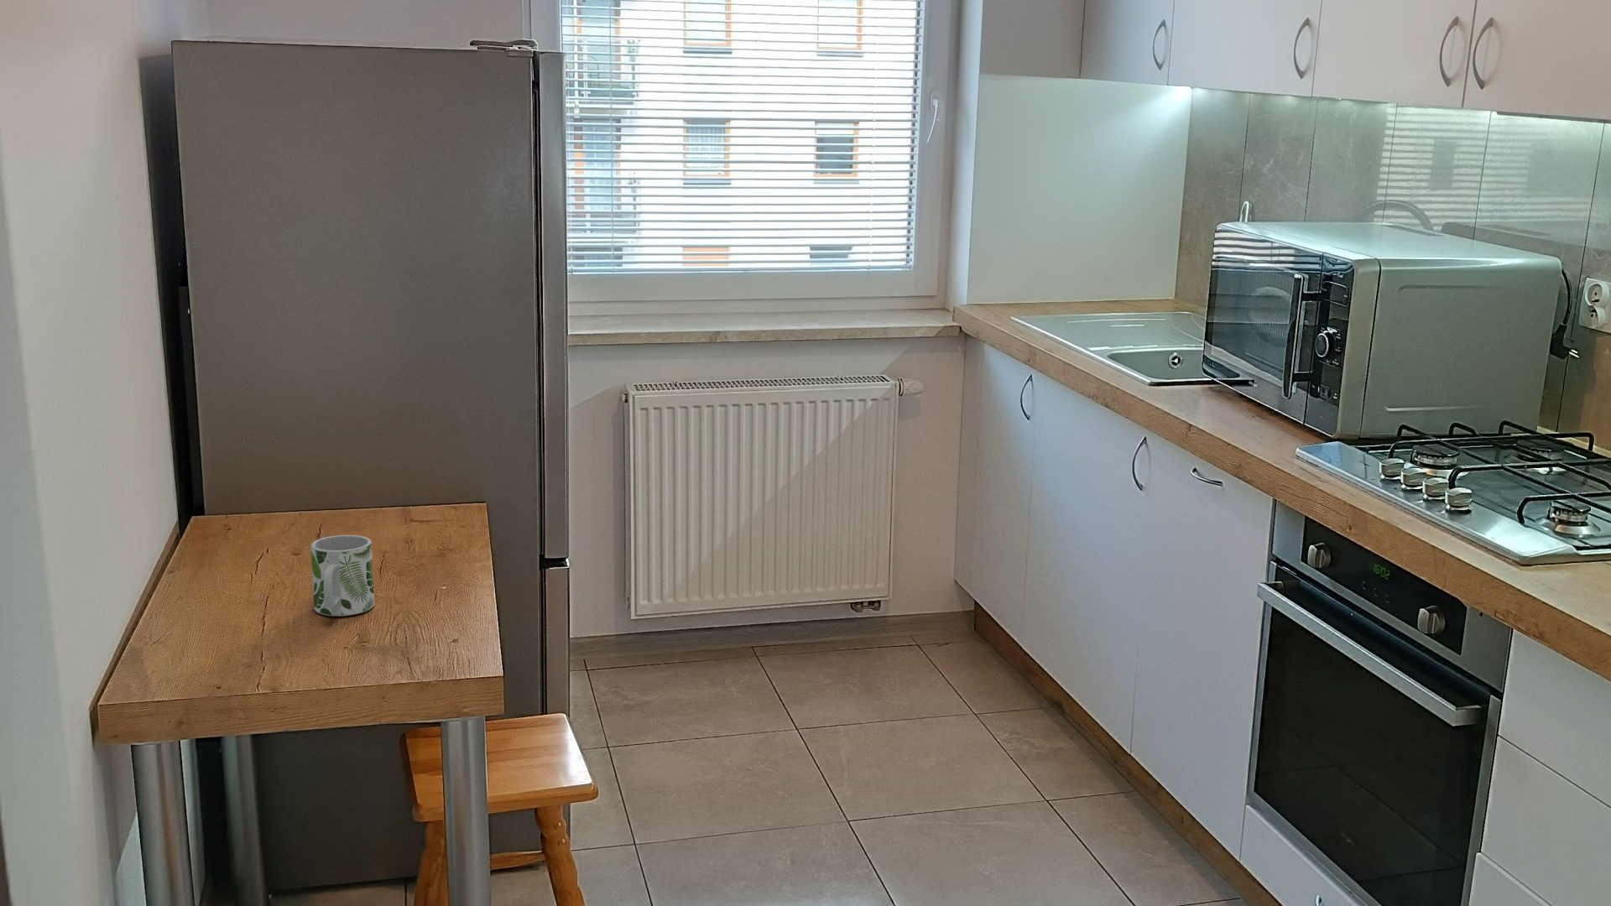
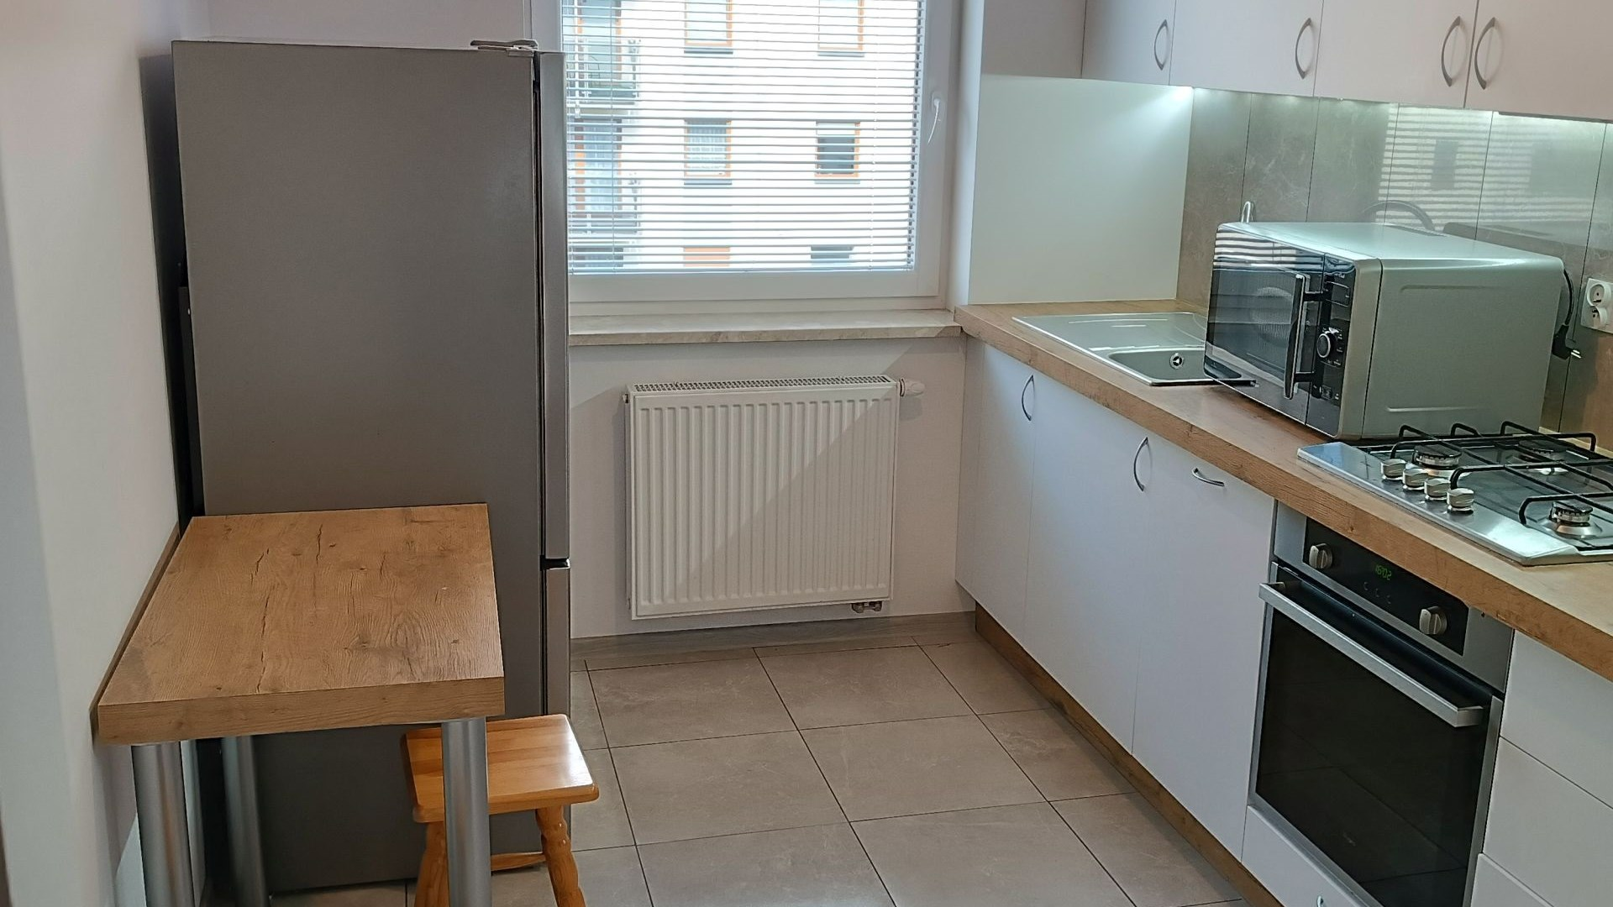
- mug [310,534,375,616]
